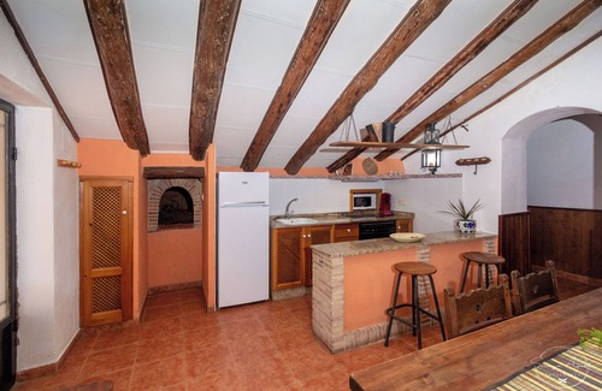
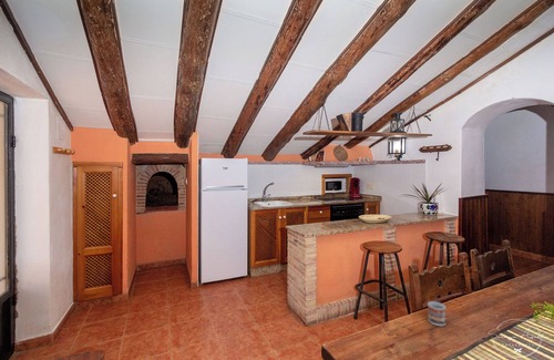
+ cup [427,300,447,327]
